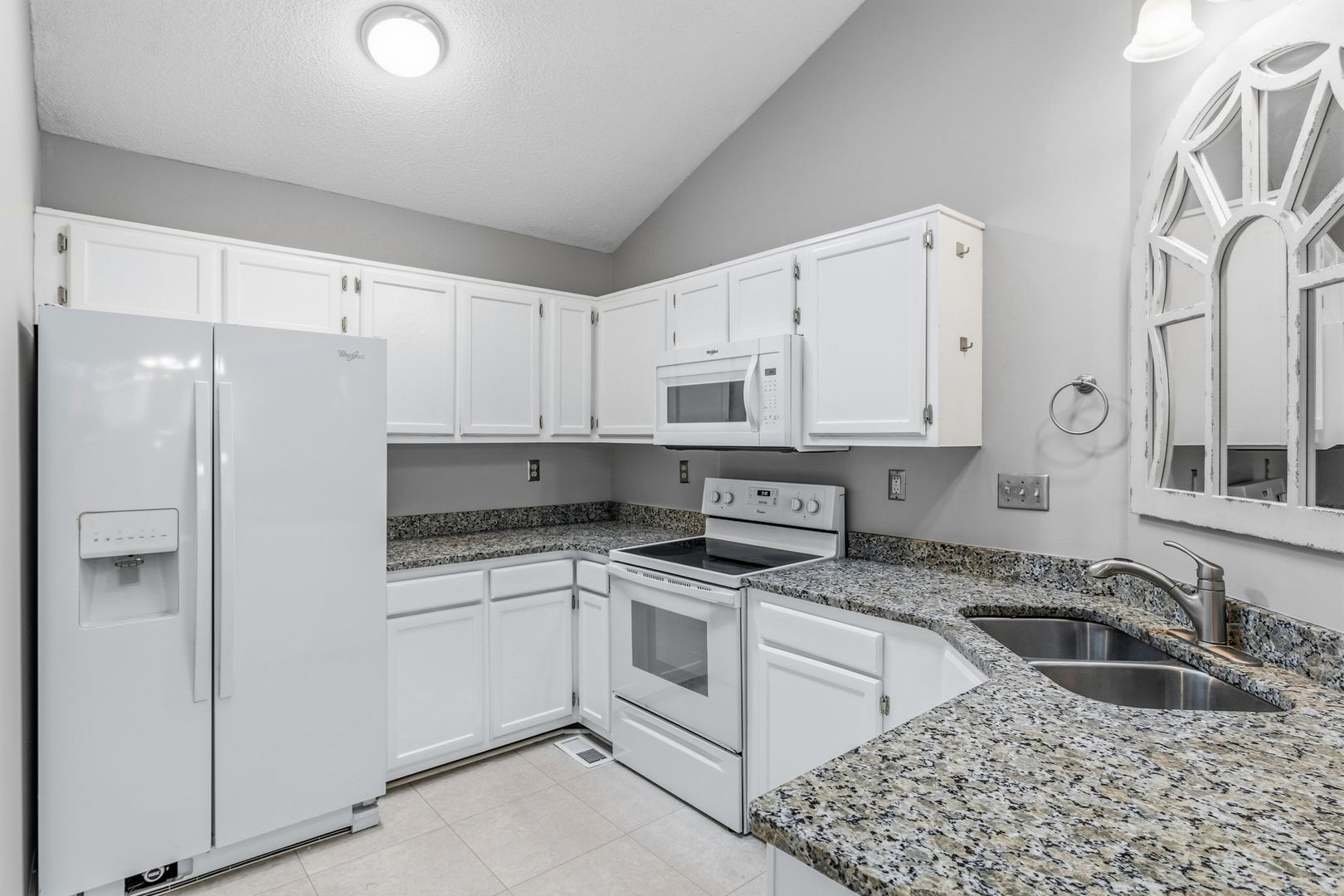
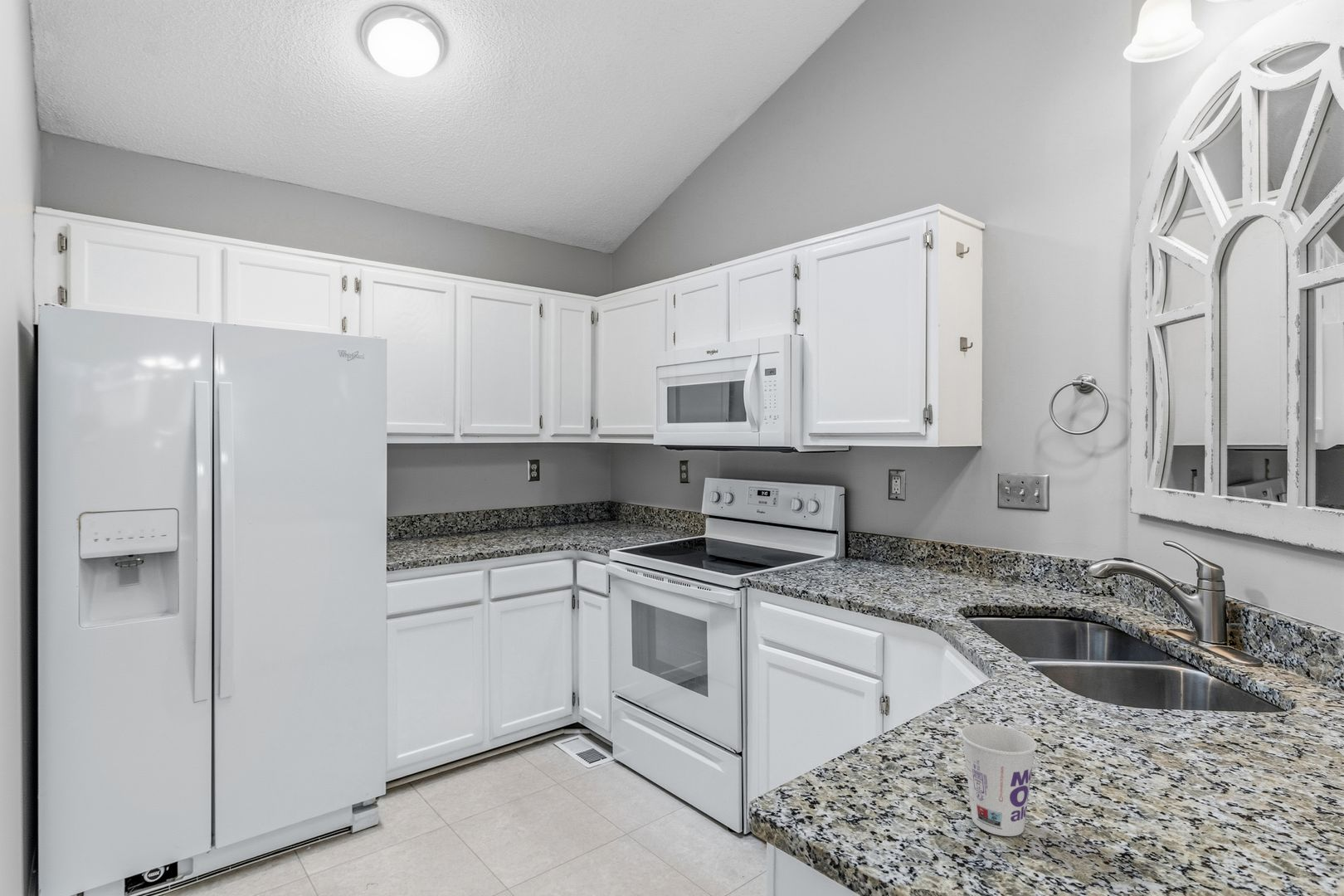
+ cup [960,723,1038,837]
